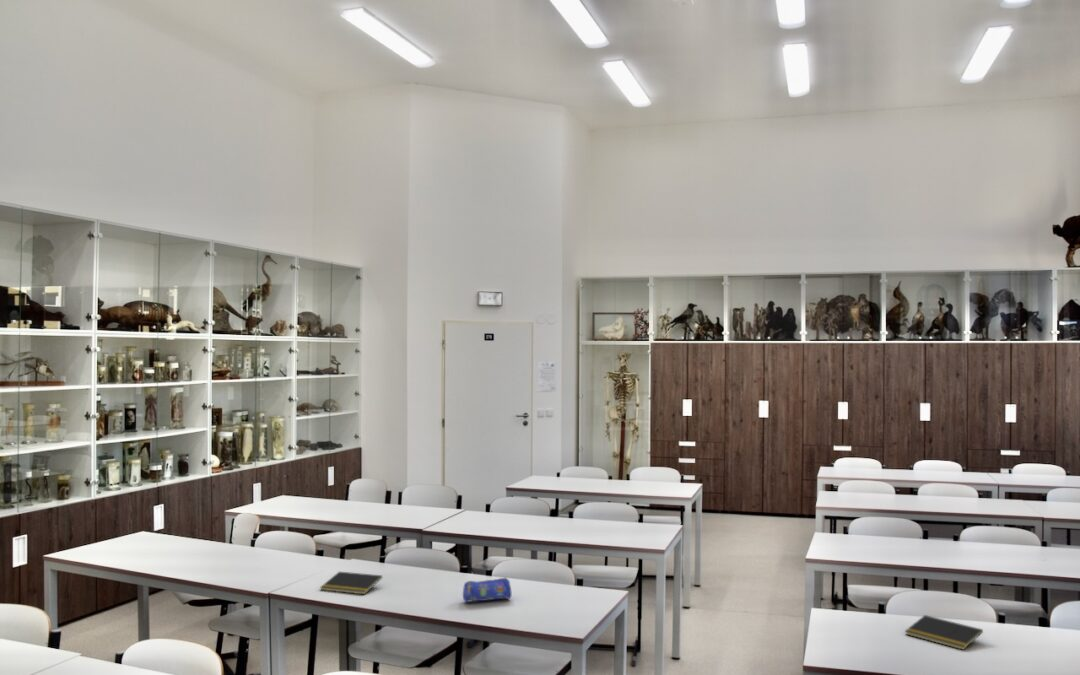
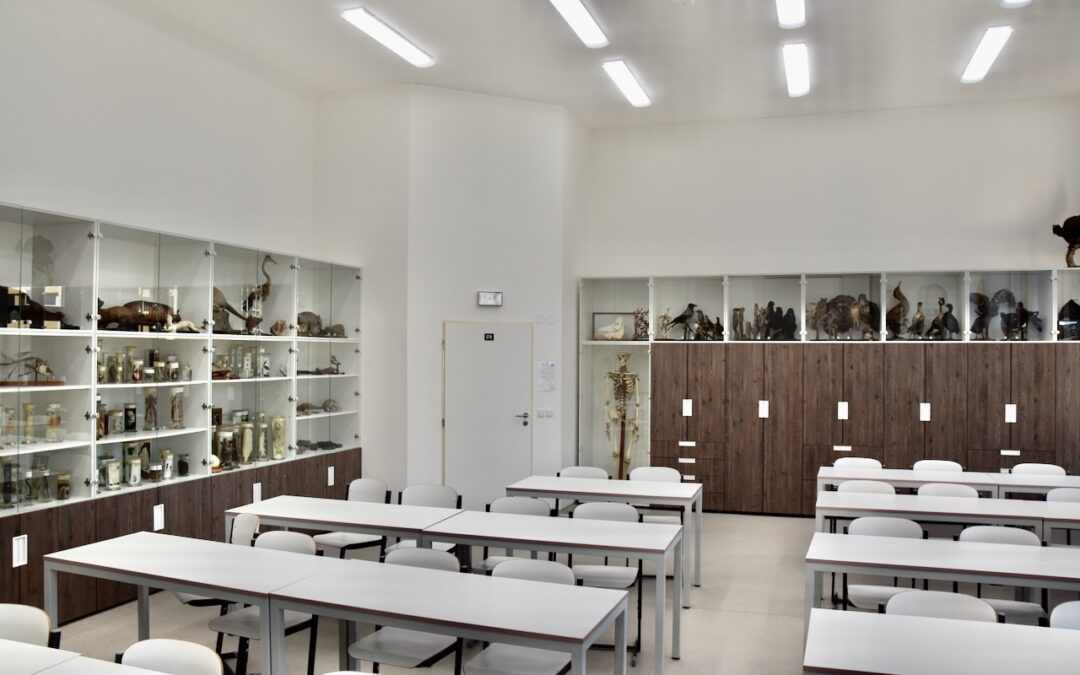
- pencil case [462,576,513,603]
- notepad [904,614,984,651]
- notepad [319,571,383,595]
